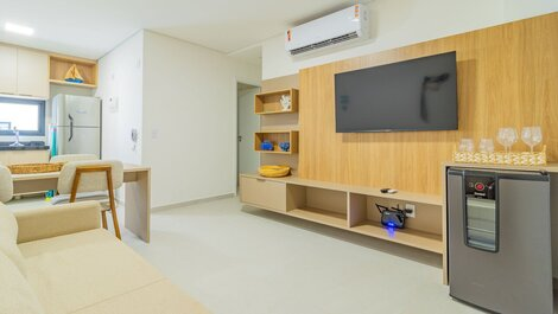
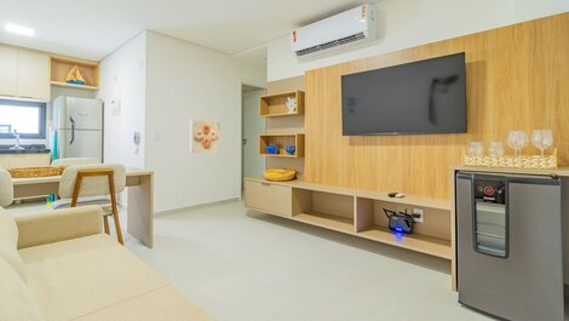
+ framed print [189,119,220,155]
